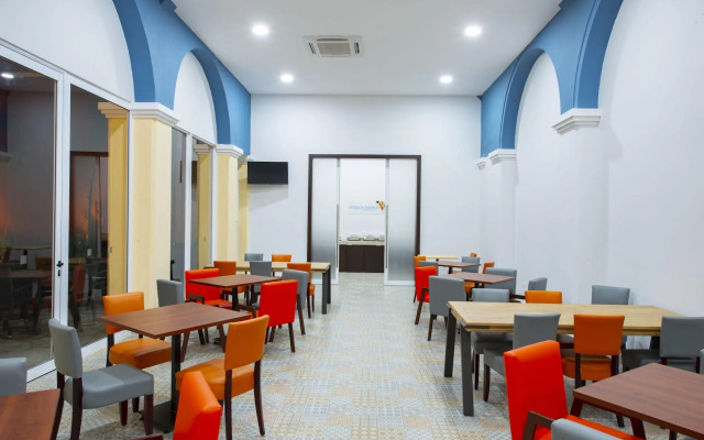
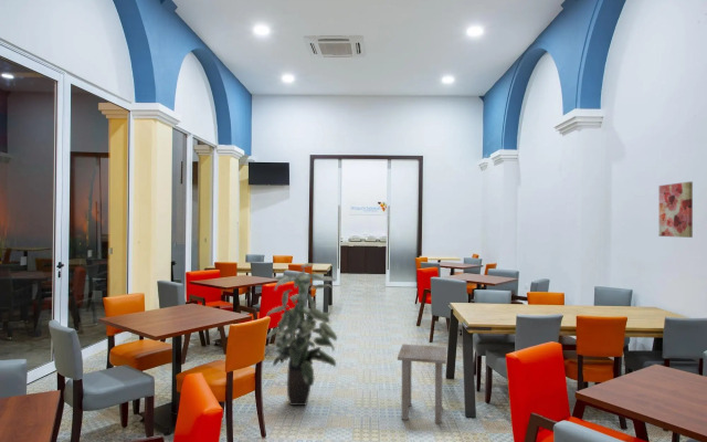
+ side table [397,343,447,424]
+ indoor plant [266,262,338,407]
+ wall art [657,181,694,239]
